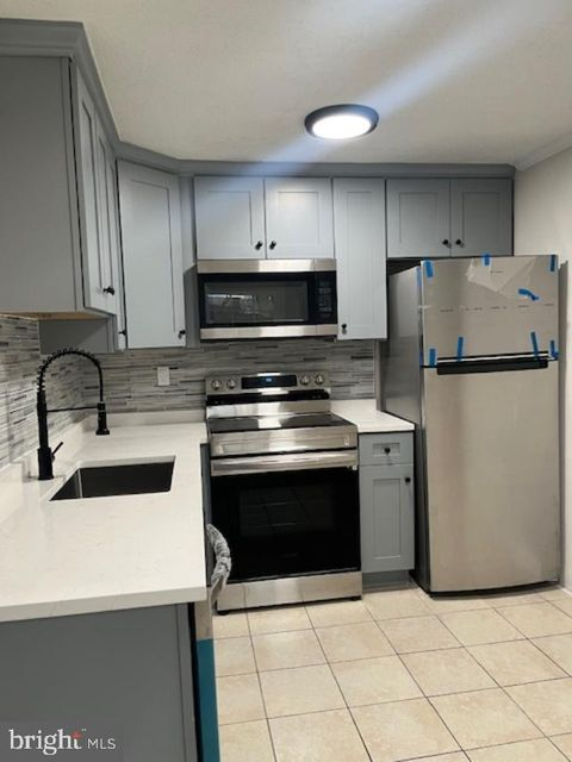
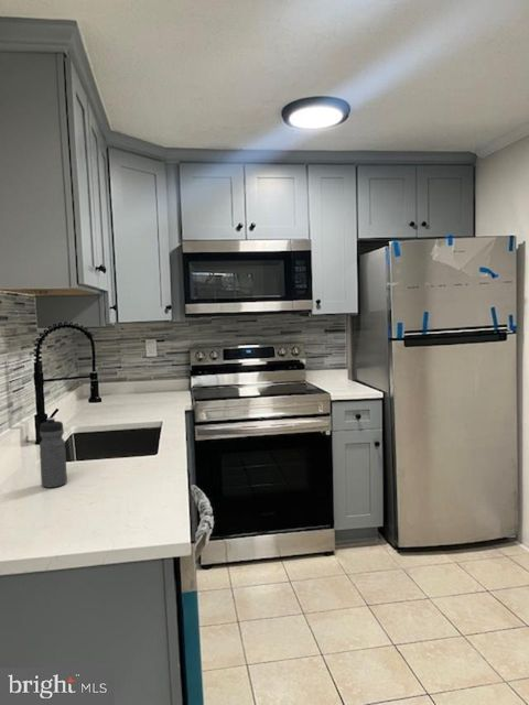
+ water bottle [39,416,68,489]
